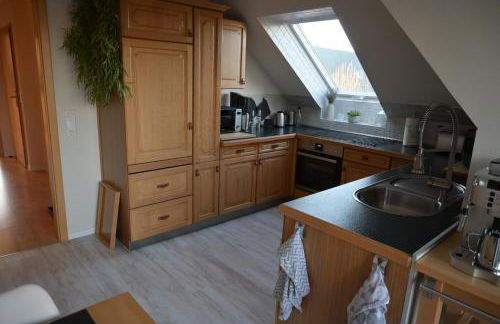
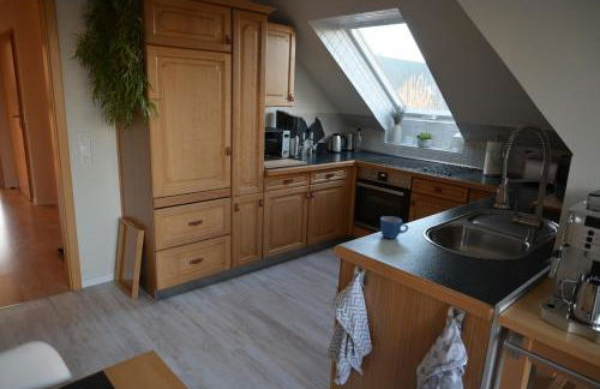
+ mug [379,215,409,240]
